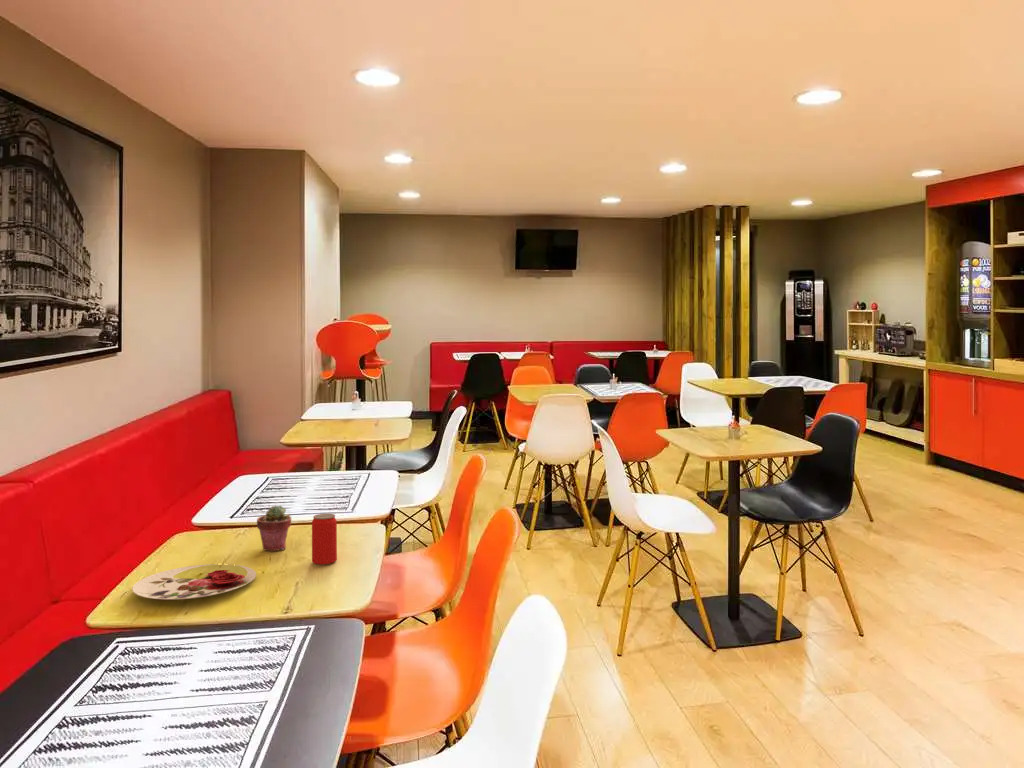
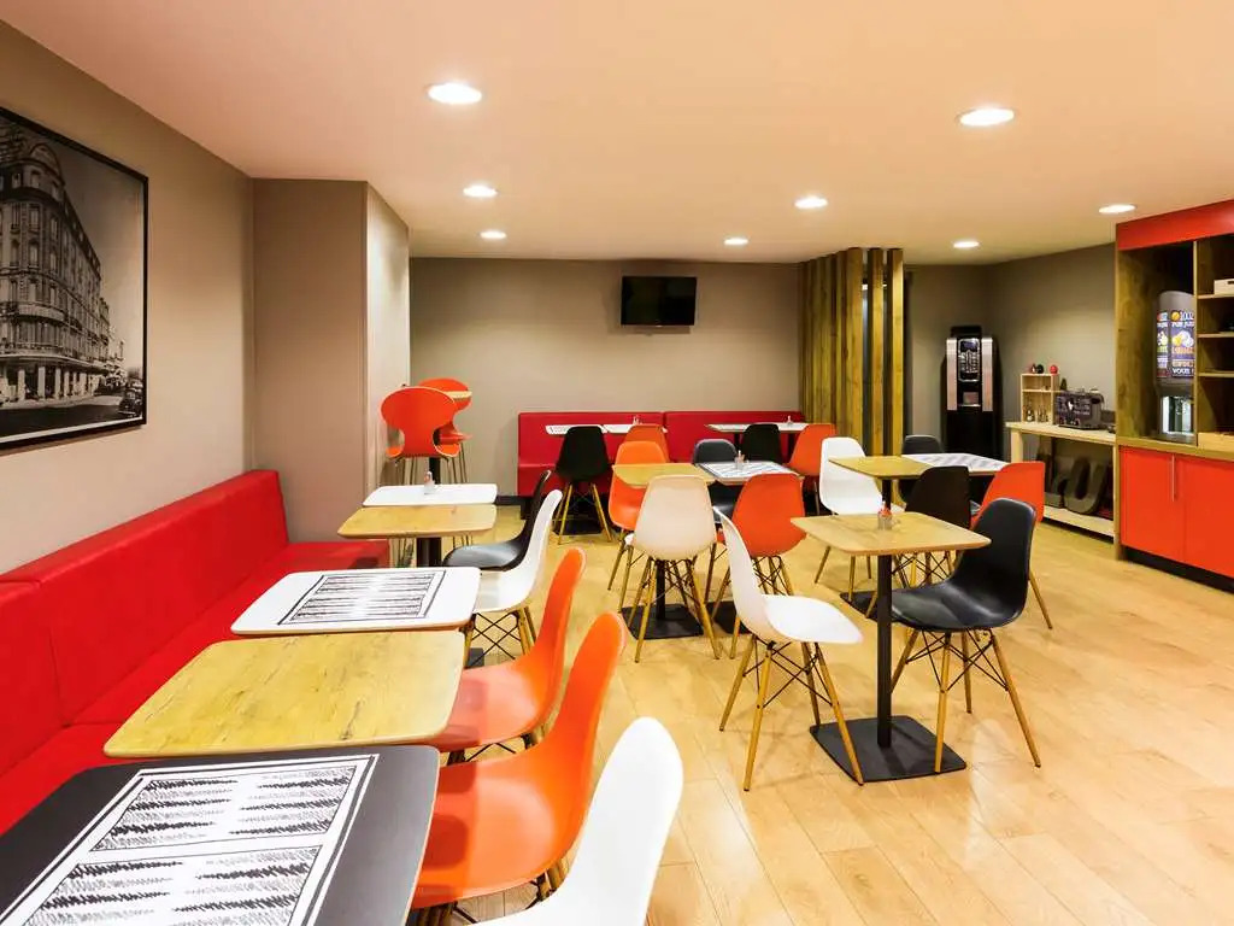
- beverage can [311,513,338,566]
- plate [131,563,257,601]
- potted succulent [256,504,292,552]
